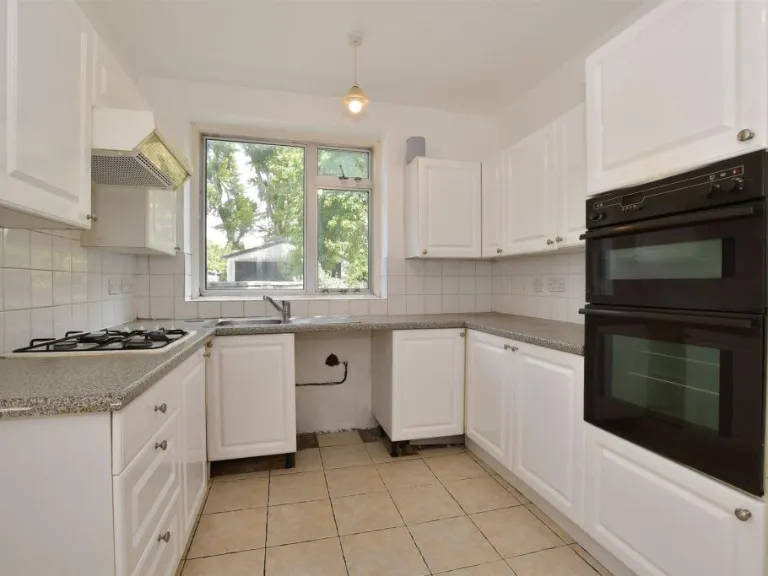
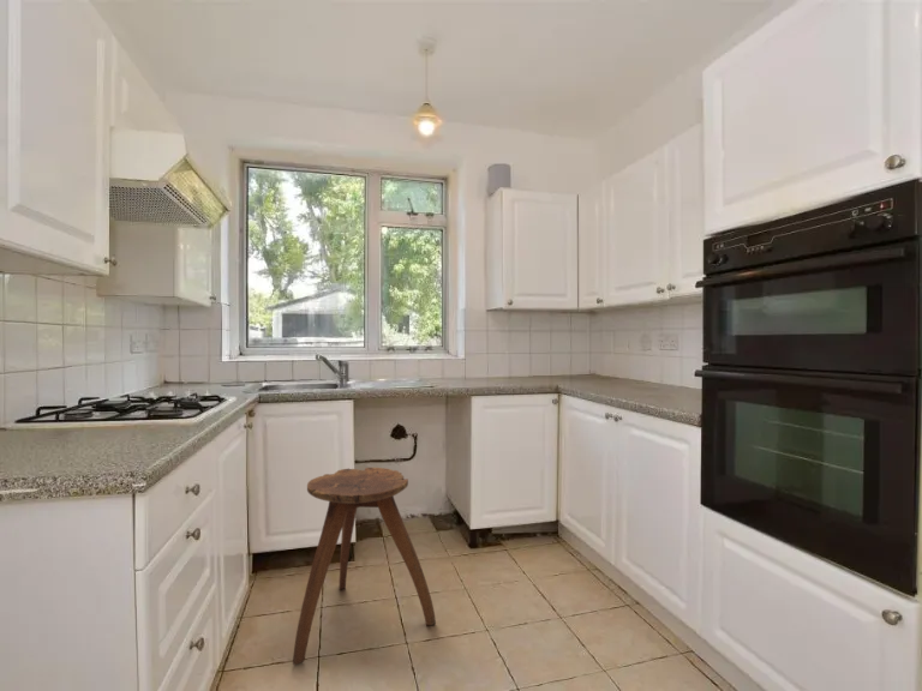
+ stool [292,467,437,666]
